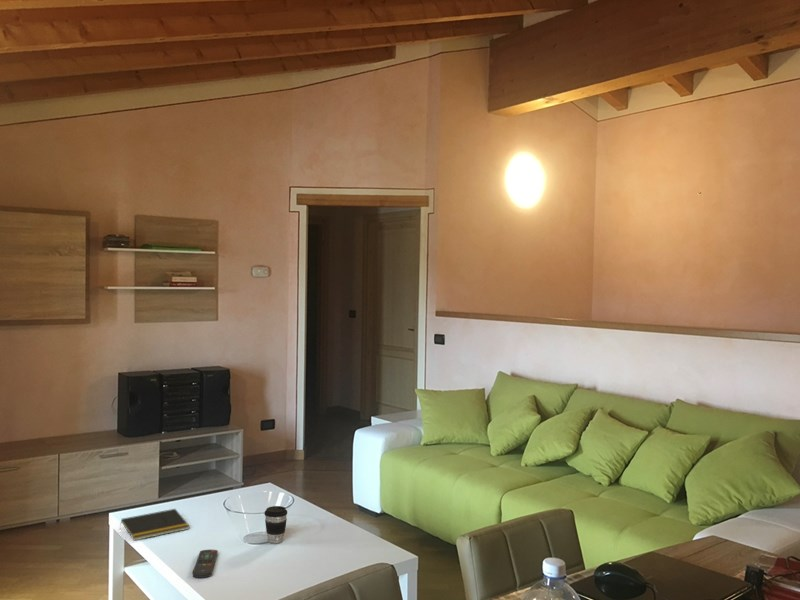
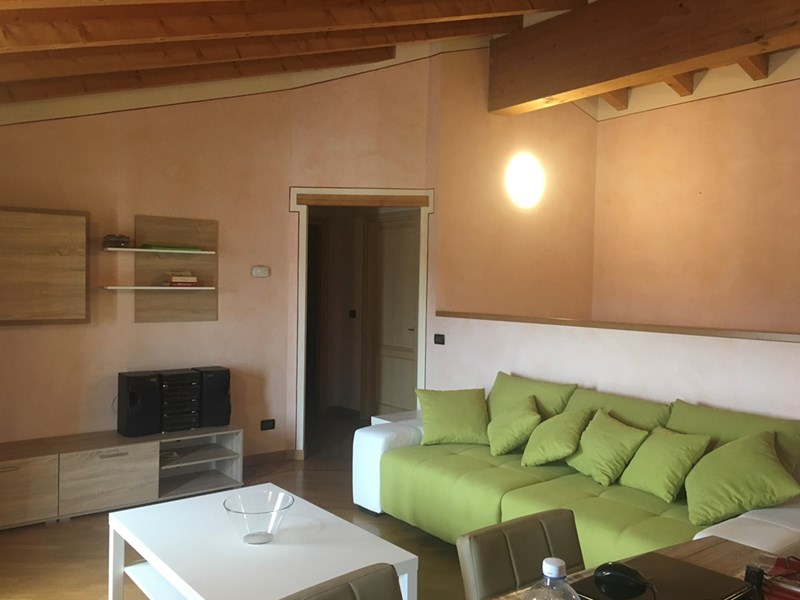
- coffee cup [263,505,288,545]
- notepad [119,508,190,542]
- remote control [191,549,219,579]
